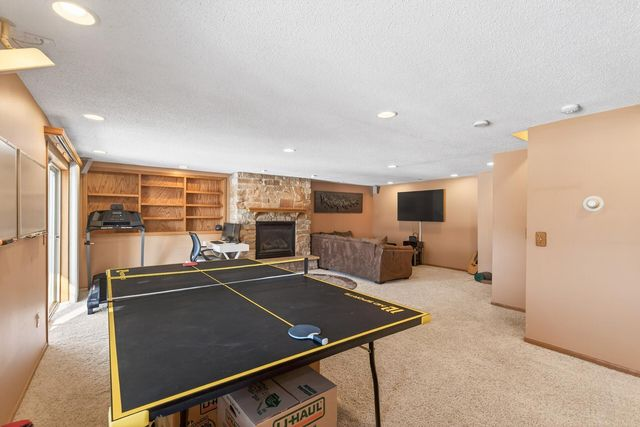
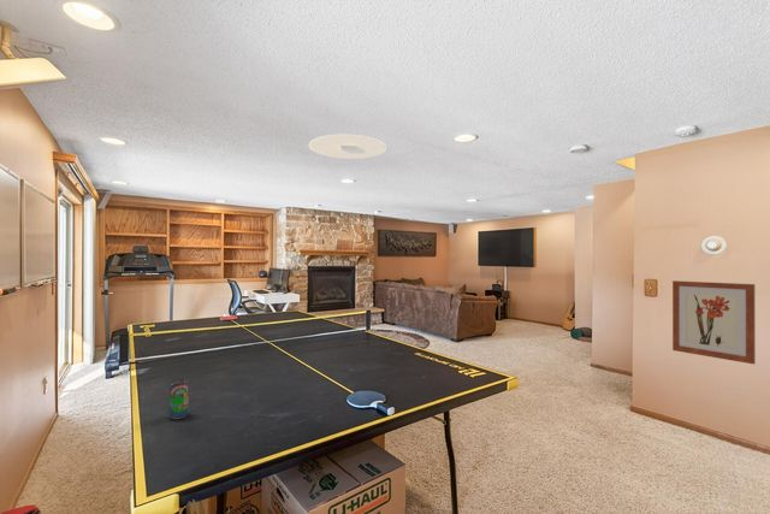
+ beverage can [167,378,189,420]
+ ceiling light [308,134,387,160]
+ wall art [671,279,757,365]
